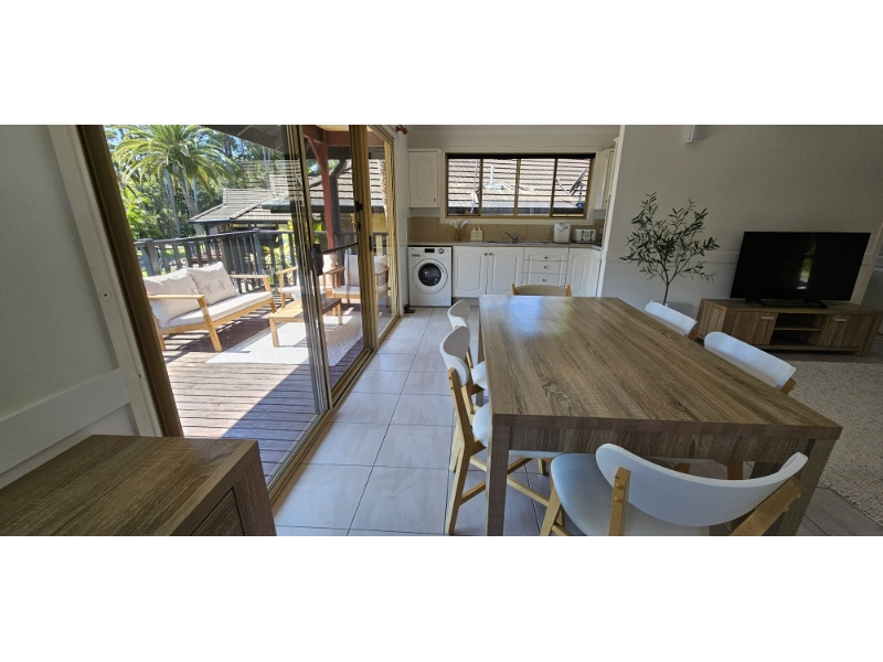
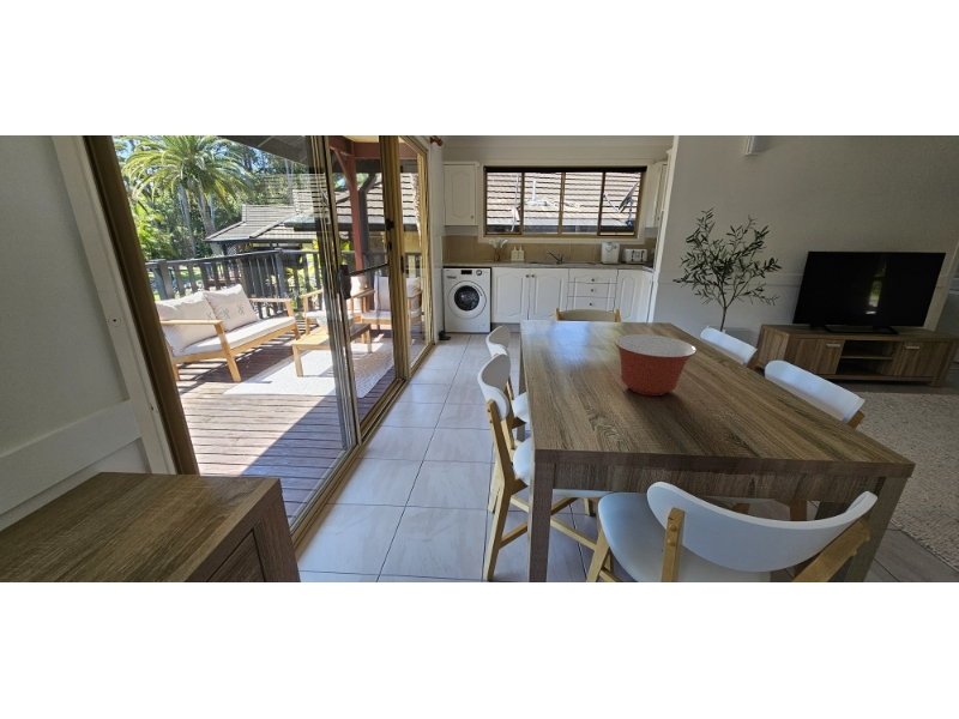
+ mixing bowl [614,333,698,397]
